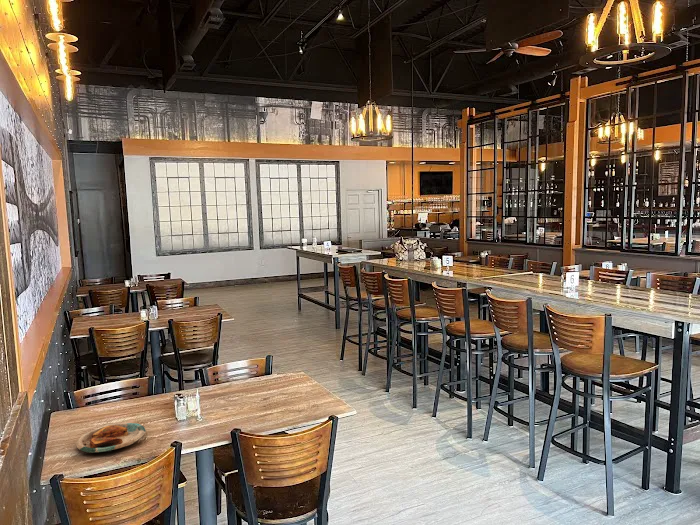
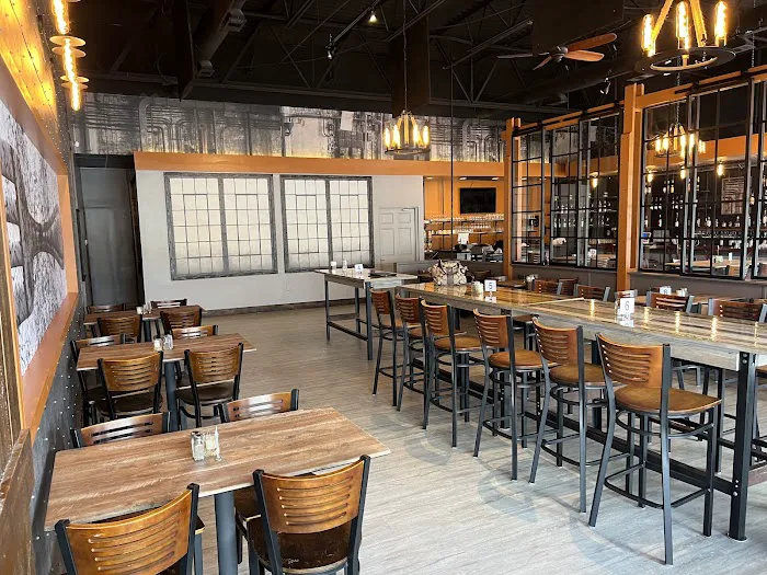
- plate [75,422,147,454]
